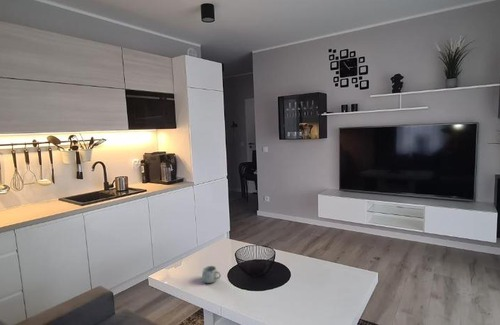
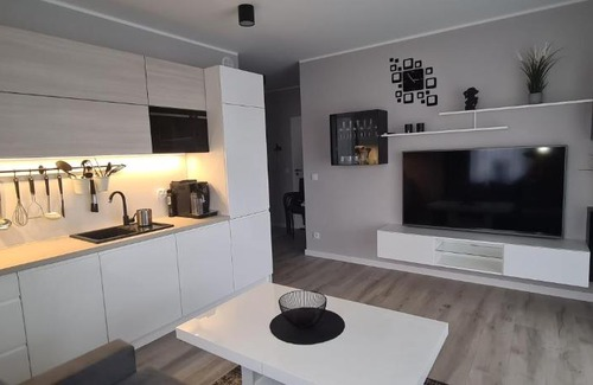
- mug [201,265,222,284]
